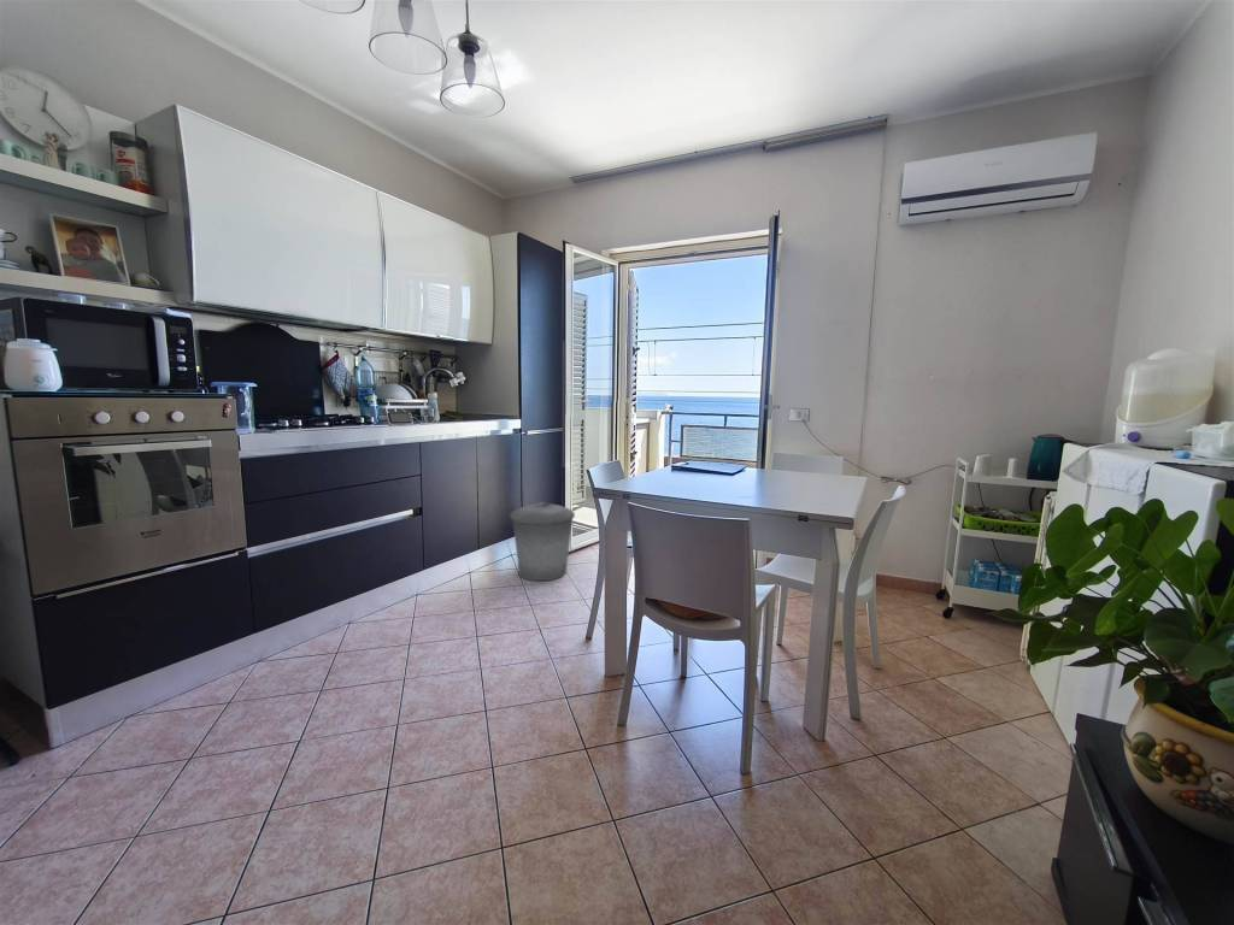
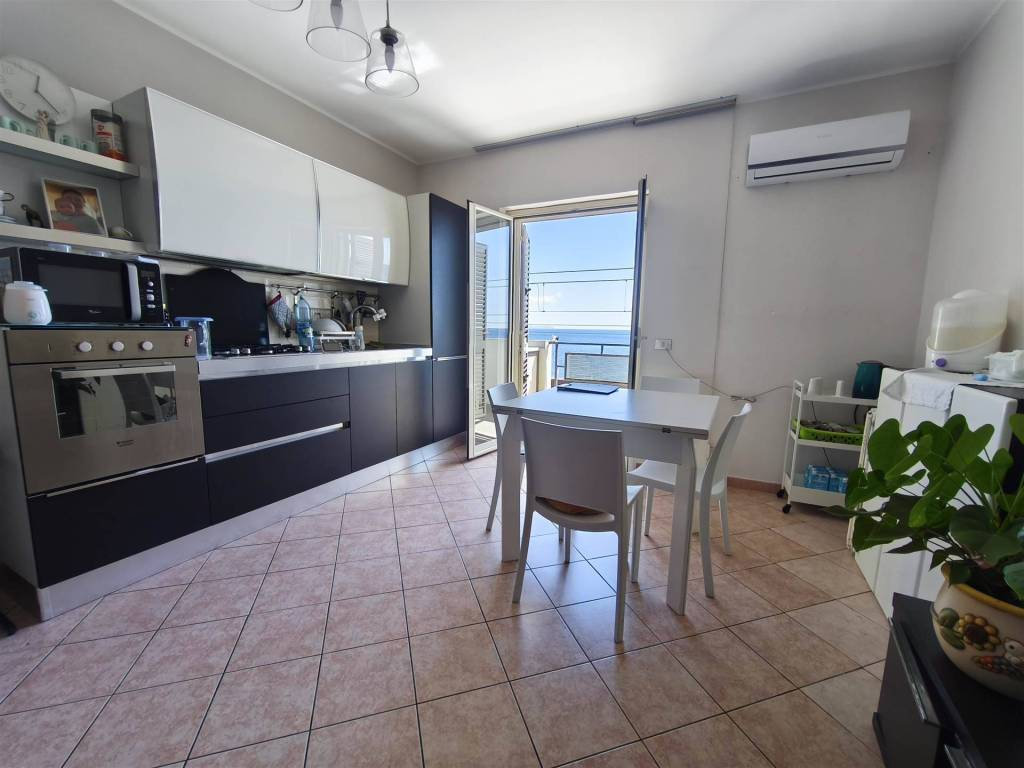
- trash can [509,501,576,582]
